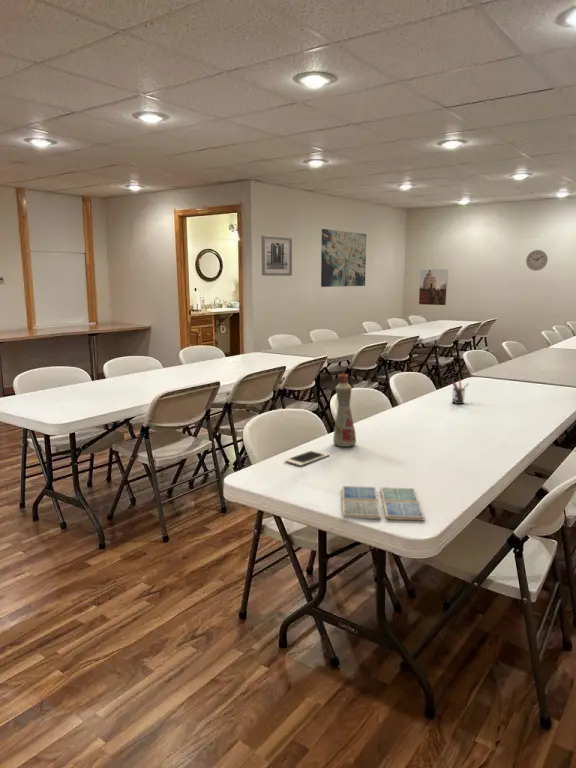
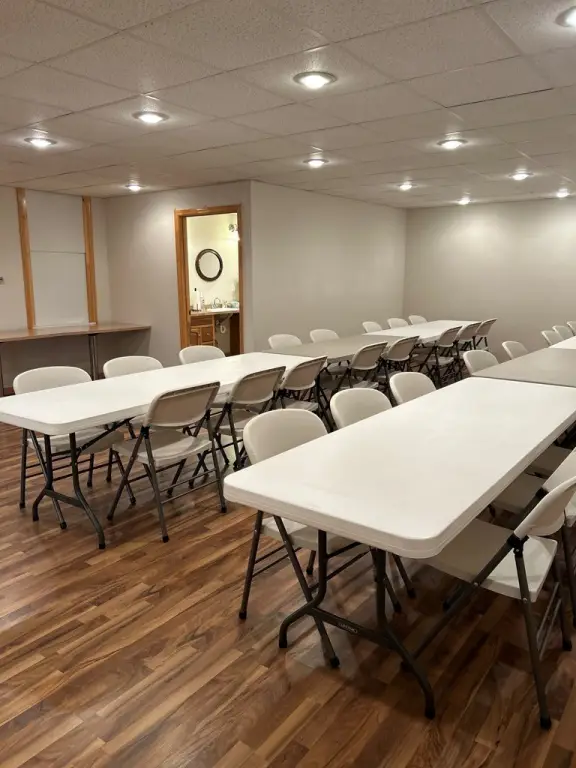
- wall art [320,228,367,288]
- wall art [260,234,293,277]
- cell phone [284,449,330,467]
- wall clock [525,249,548,272]
- drink coaster [341,485,426,521]
- pen holder [451,379,470,405]
- bottle [332,372,357,448]
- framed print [418,268,449,306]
